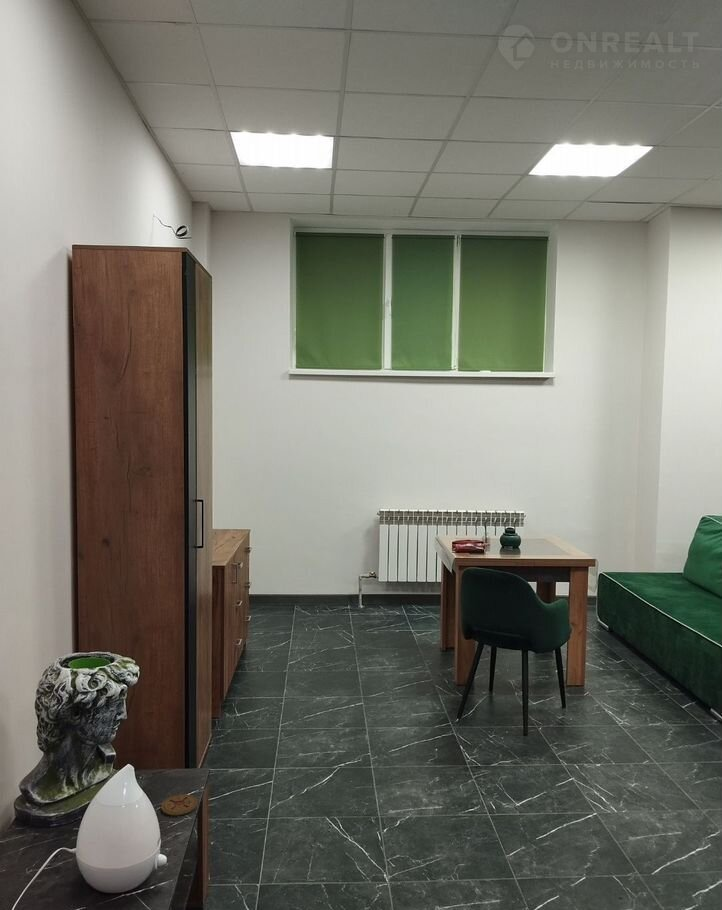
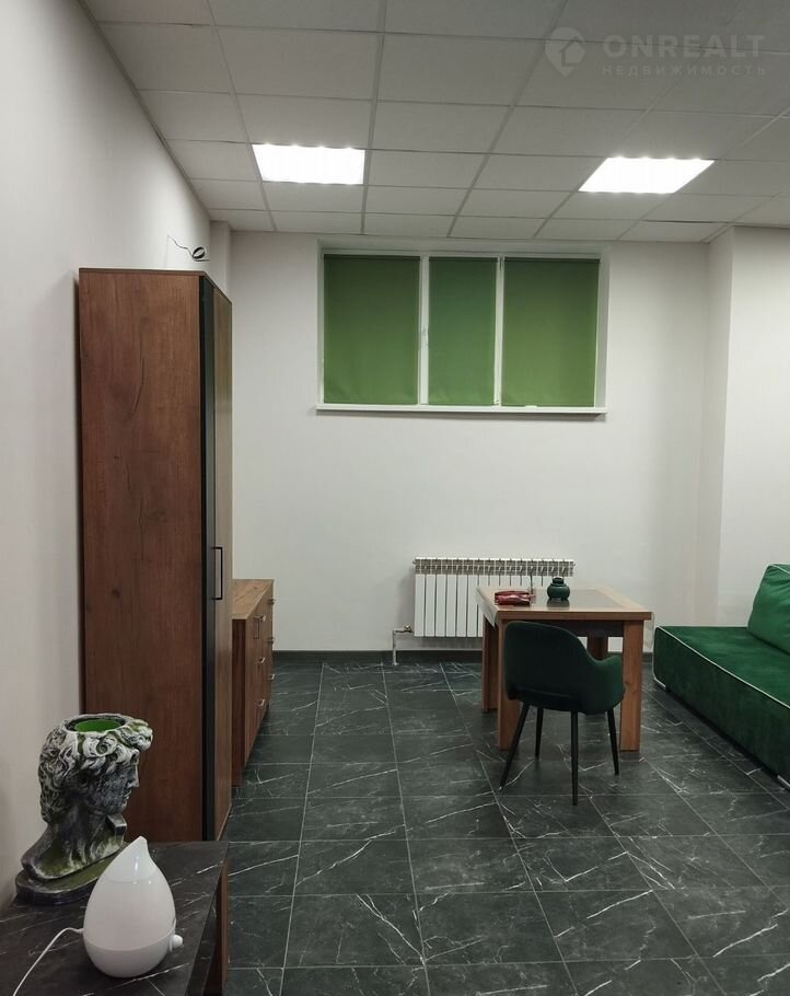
- coaster [160,793,198,816]
